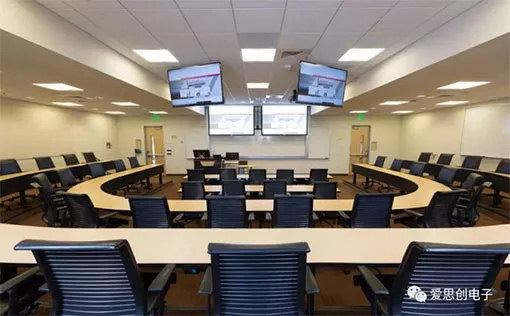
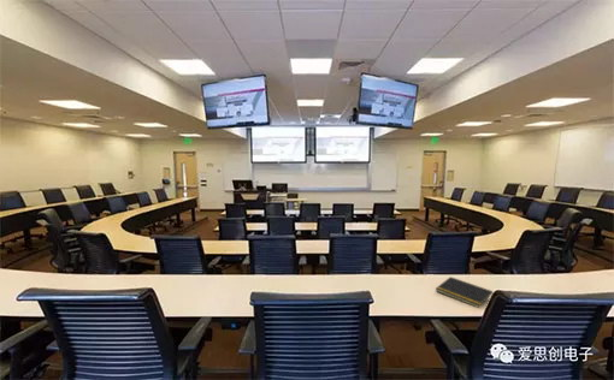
+ notepad [435,275,494,309]
